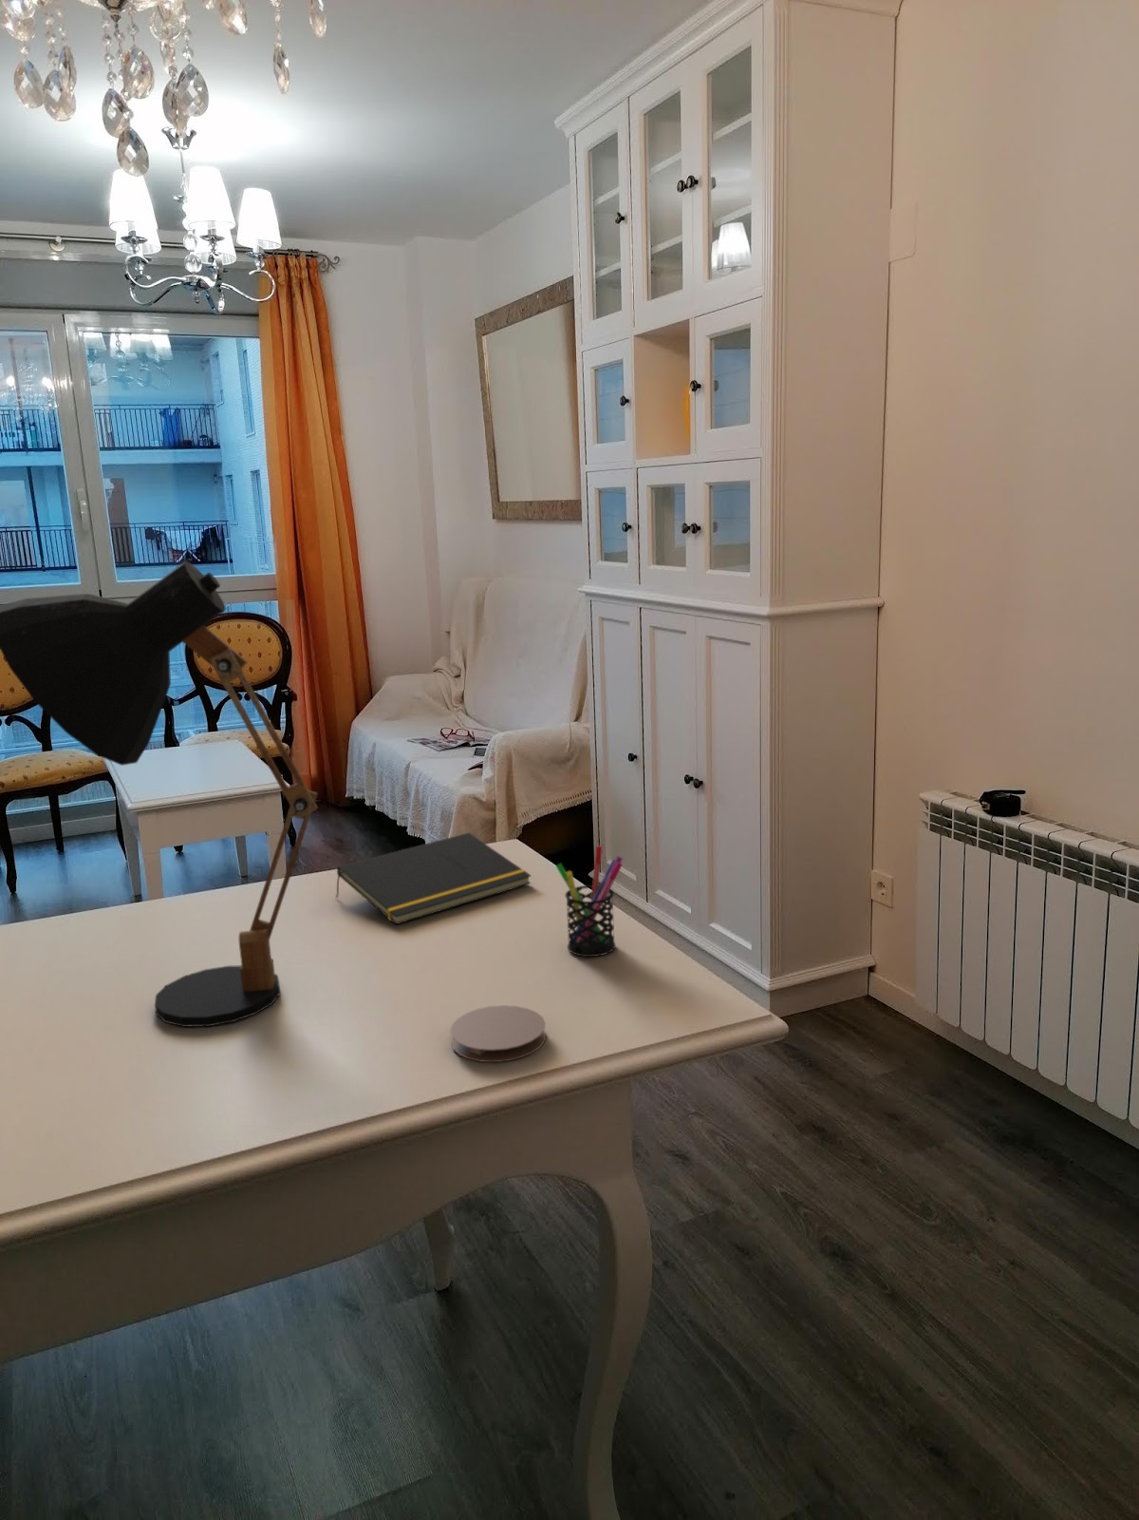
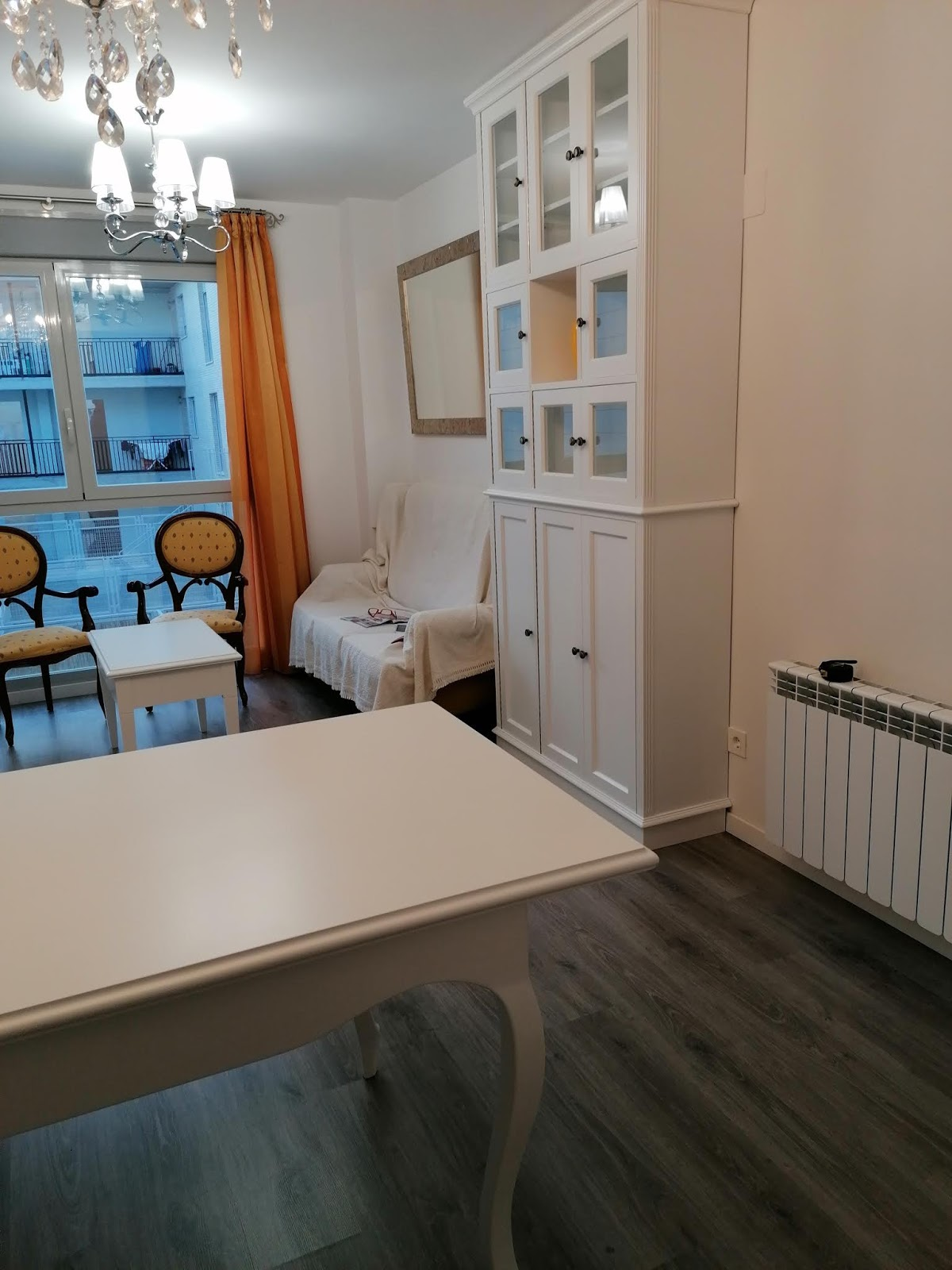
- desk lamp [0,560,318,1028]
- pen holder [555,845,623,957]
- coaster [449,1004,547,1063]
- notepad [335,832,532,925]
